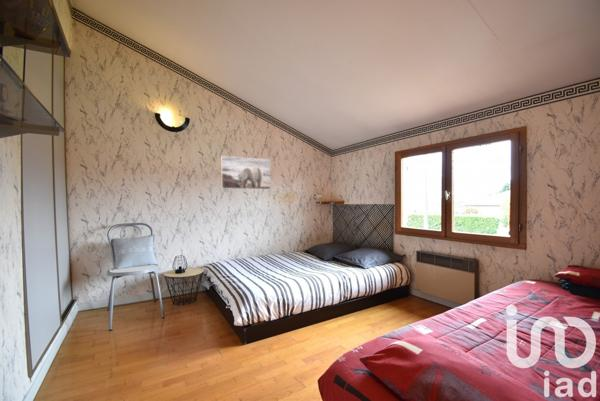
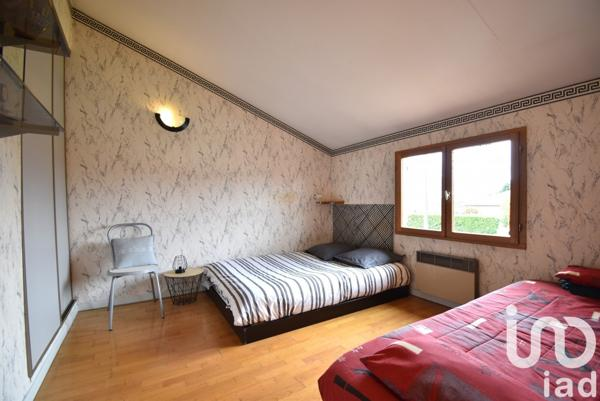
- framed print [220,155,271,190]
